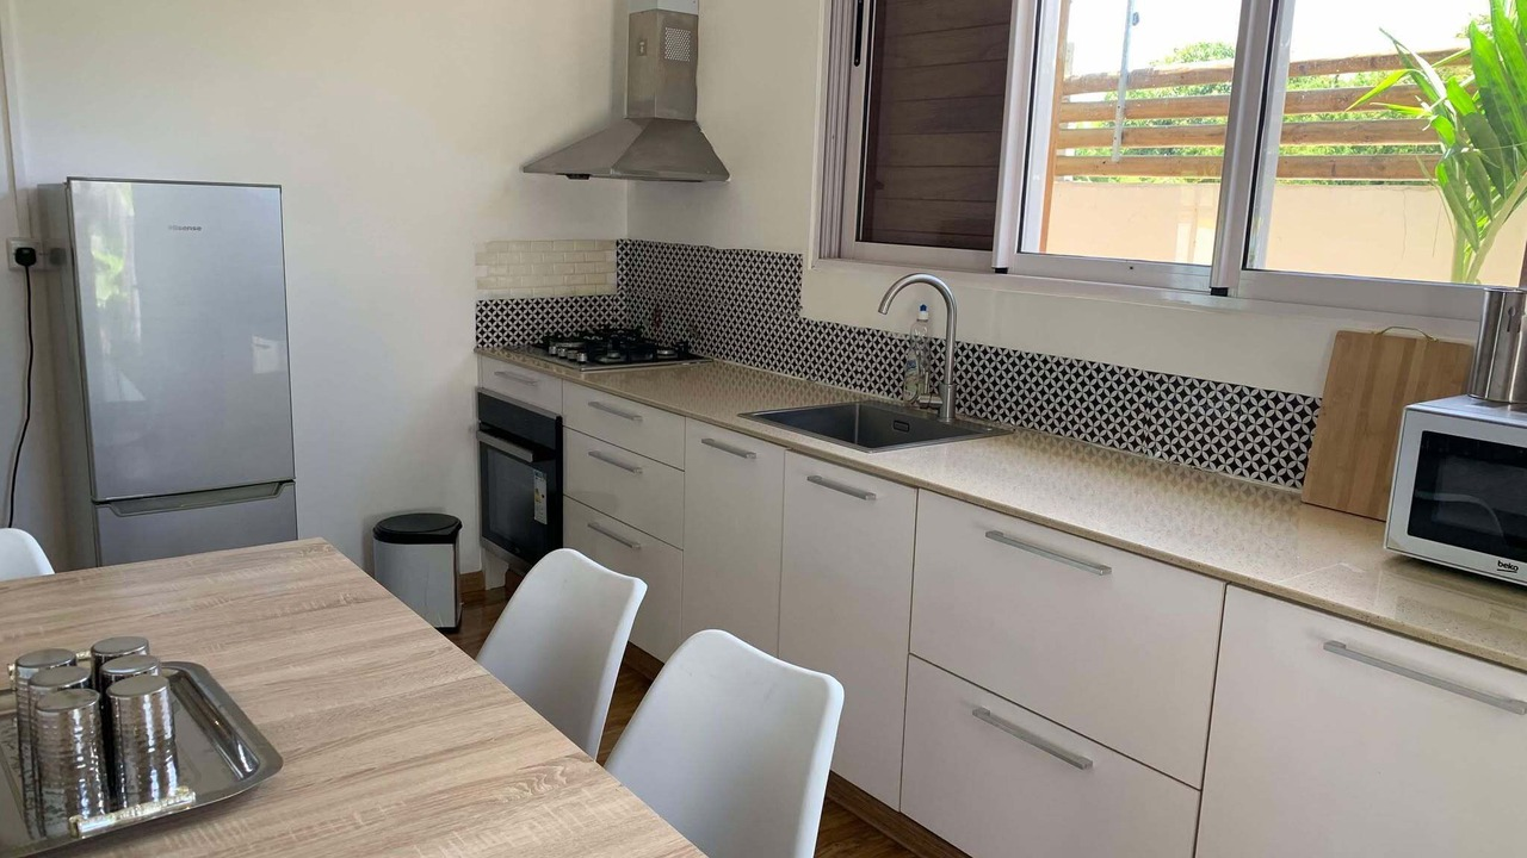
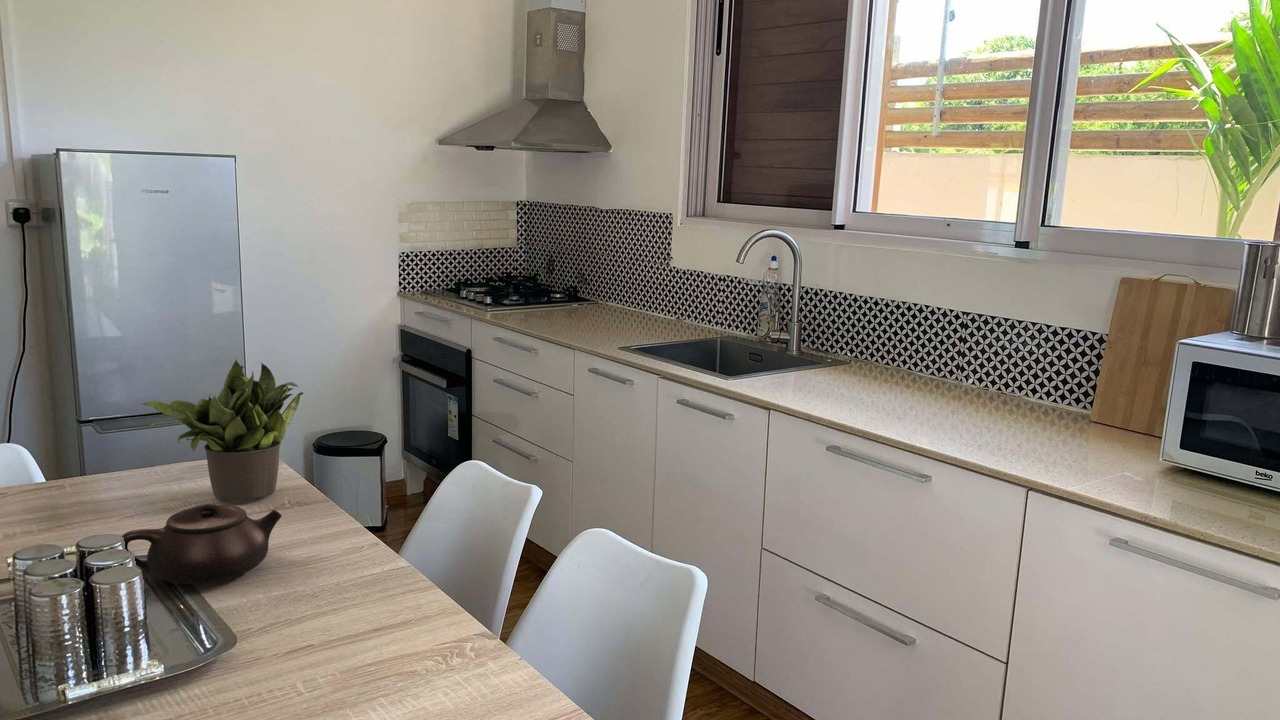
+ teapot [121,503,283,585]
+ potted plant [140,358,304,502]
